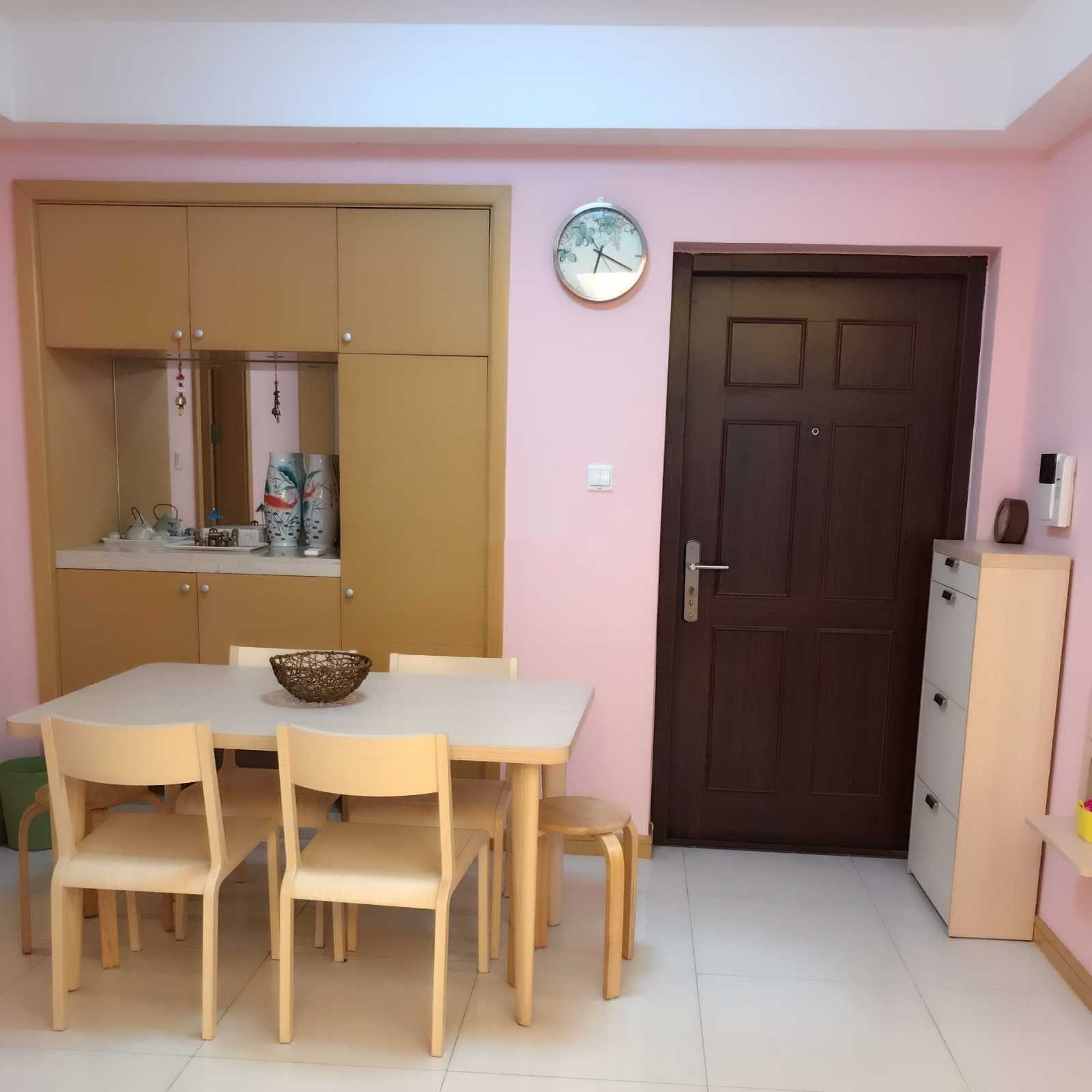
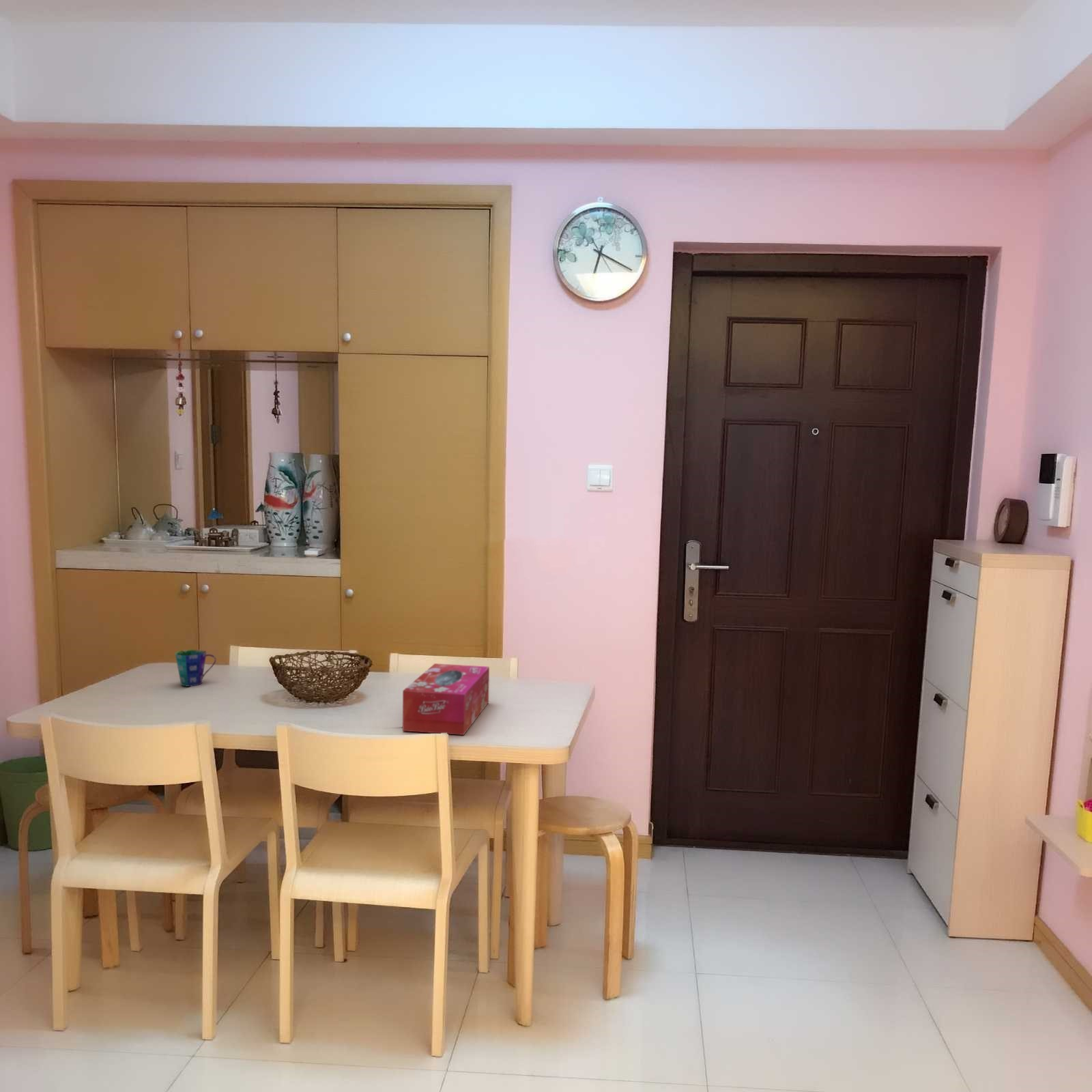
+ cup [175,649,217,687]
+ tissue box [402,663,490,736]
